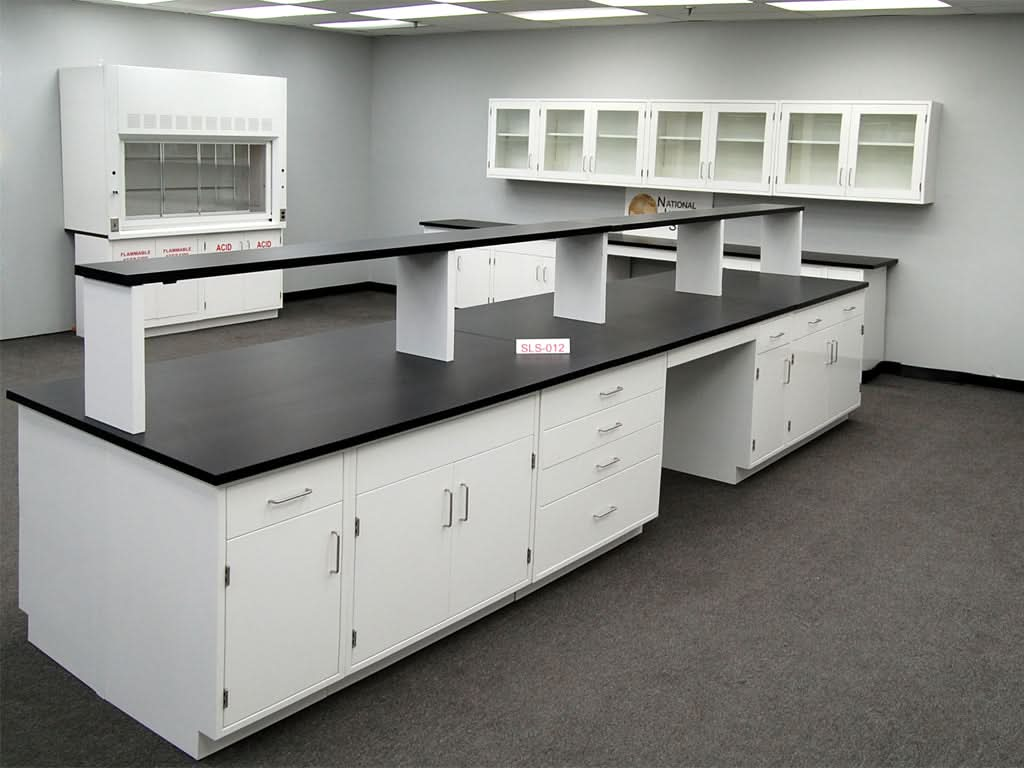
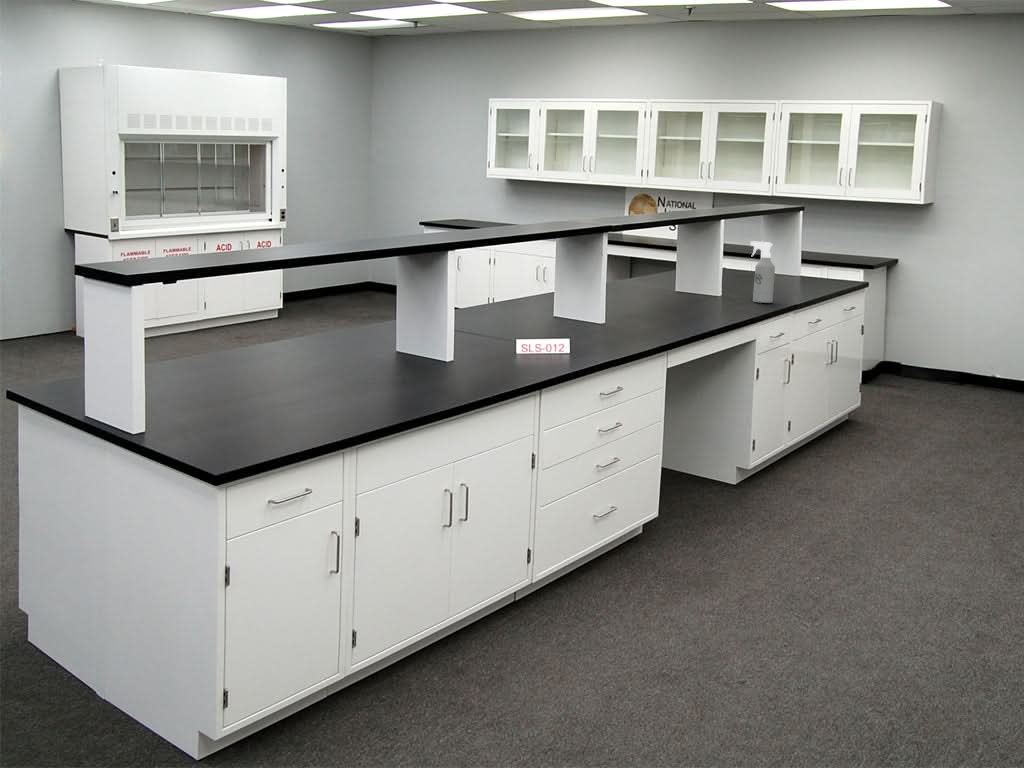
+ spray bottle [749,241,776,304]
